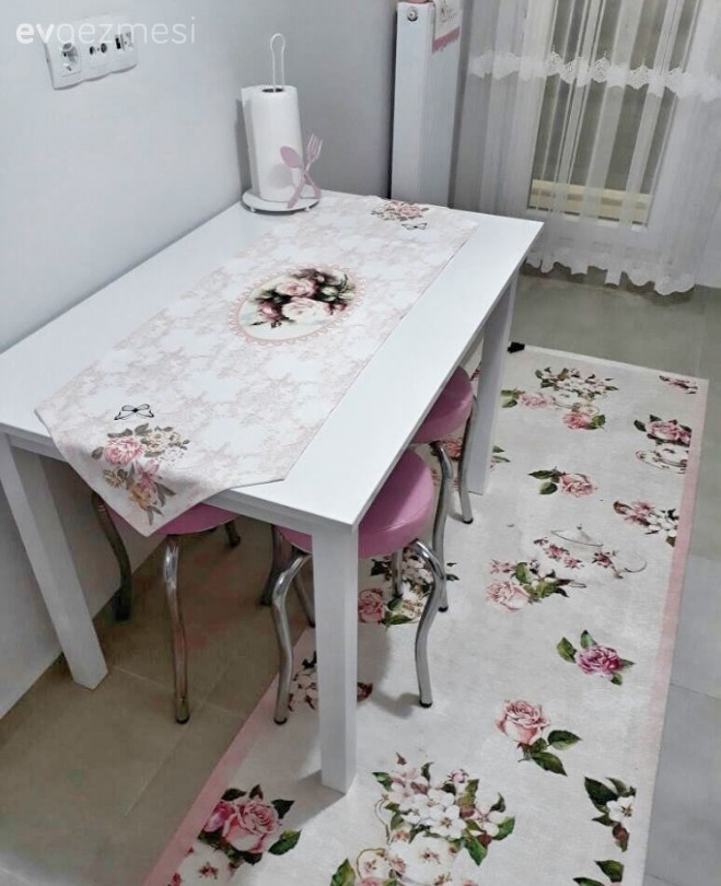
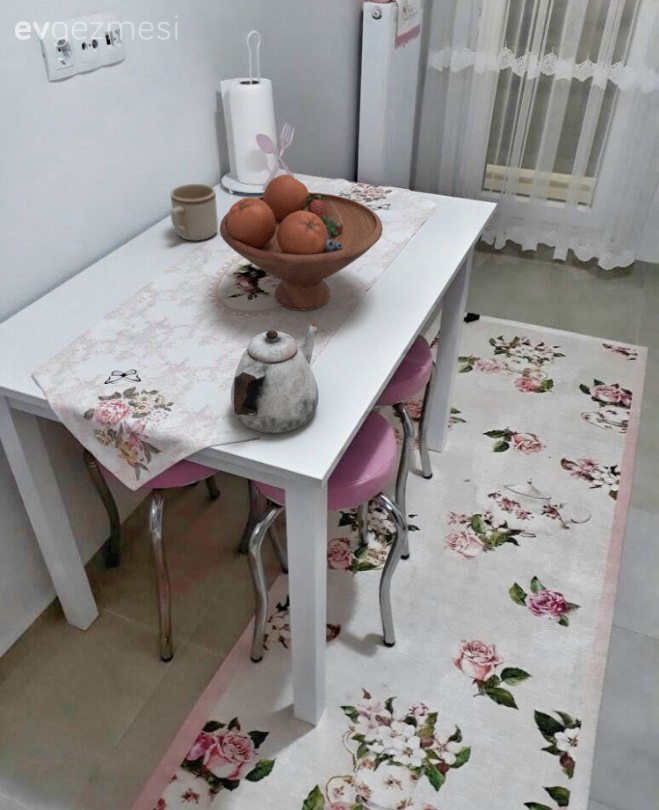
+ mug [170,183,219,242]
+ teapot [230,321,319,434]
+ fruit bowl [219,174,384,312]
